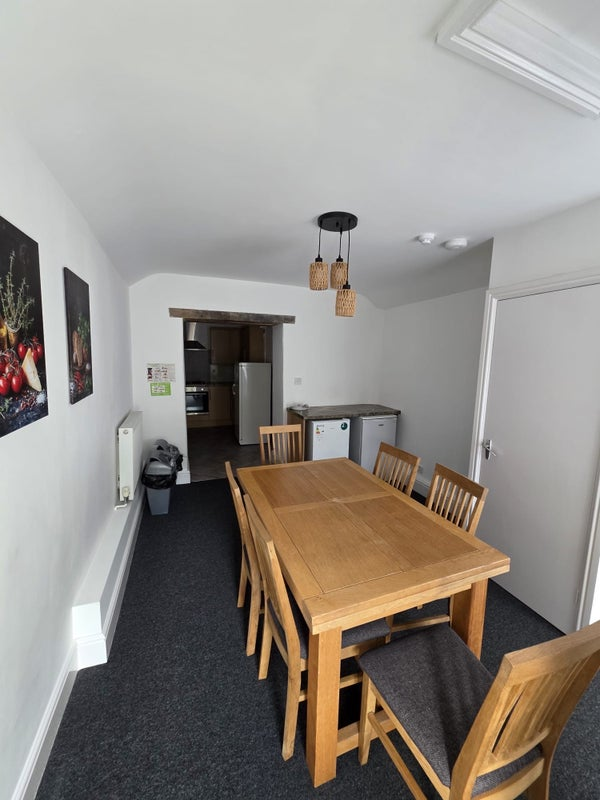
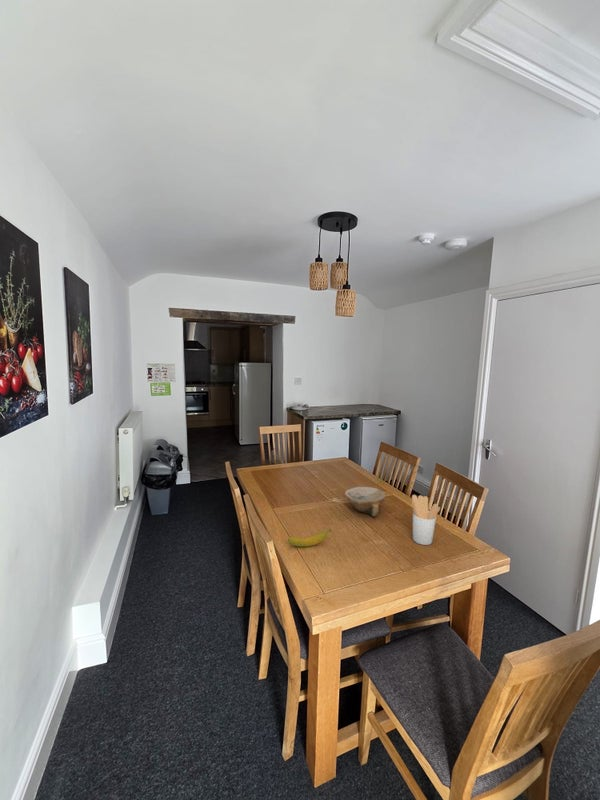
+ utensil holder [411,494,441,546]
+ bowl [344,486,387,518]
+ banana [287,528,332,548]
